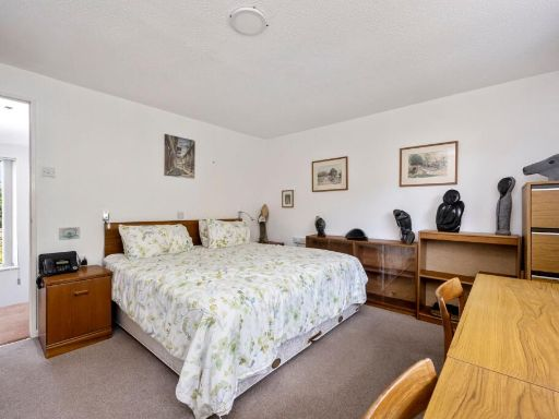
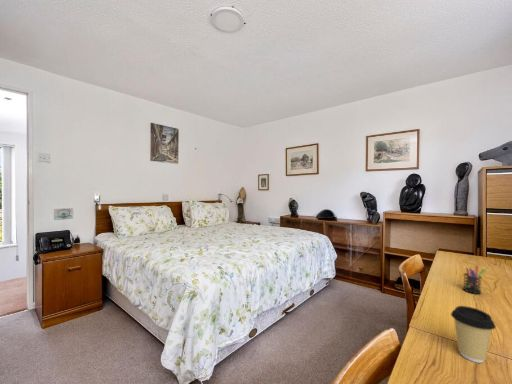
+ pen holder [462,263,486,295]
+ coffee cup [450,305,497,364]
